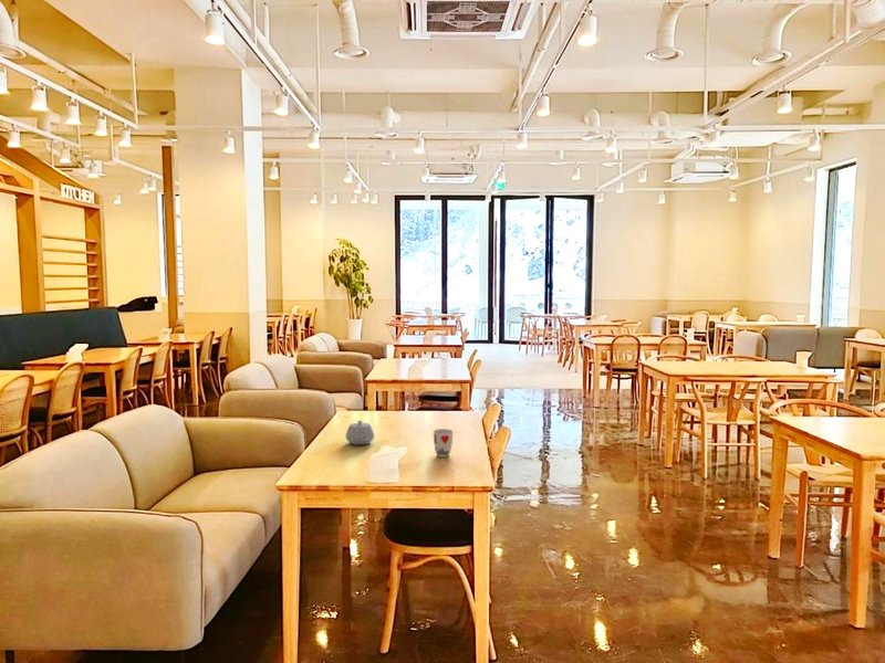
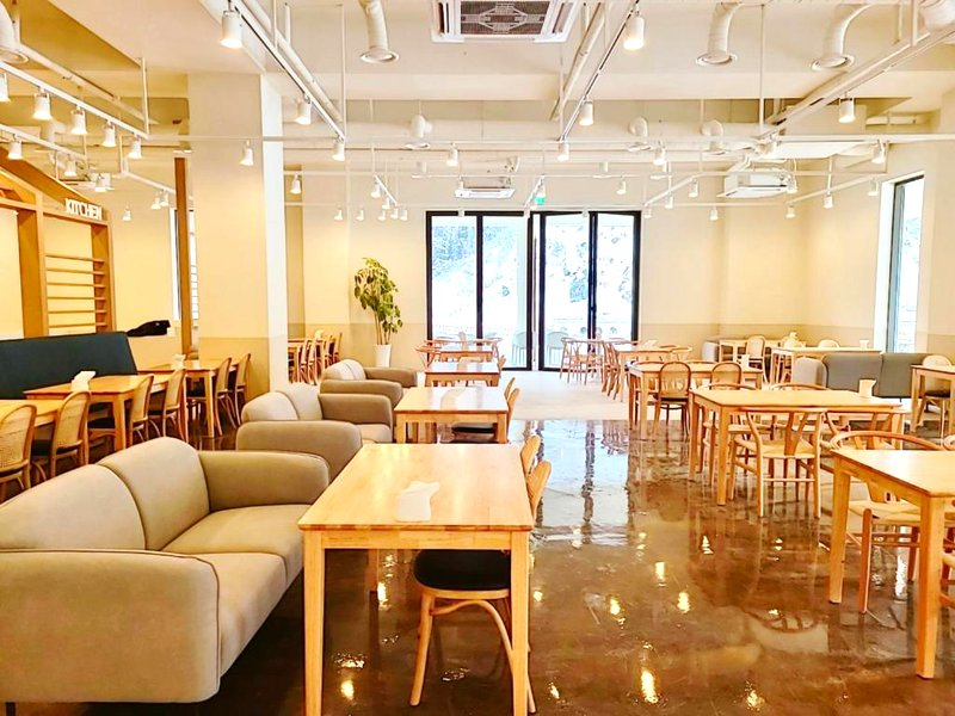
- teapot [344,419,375,445]
- cup [433,428,455,459]
